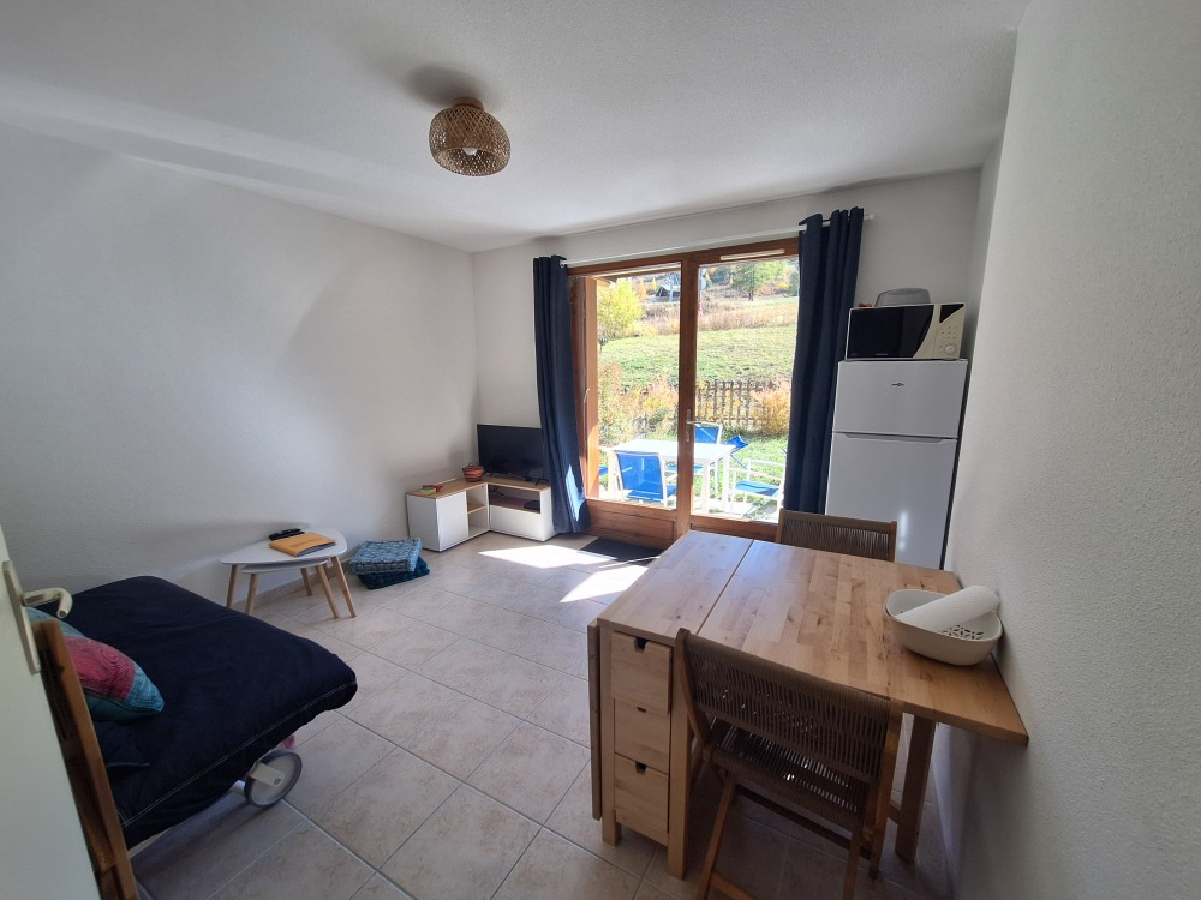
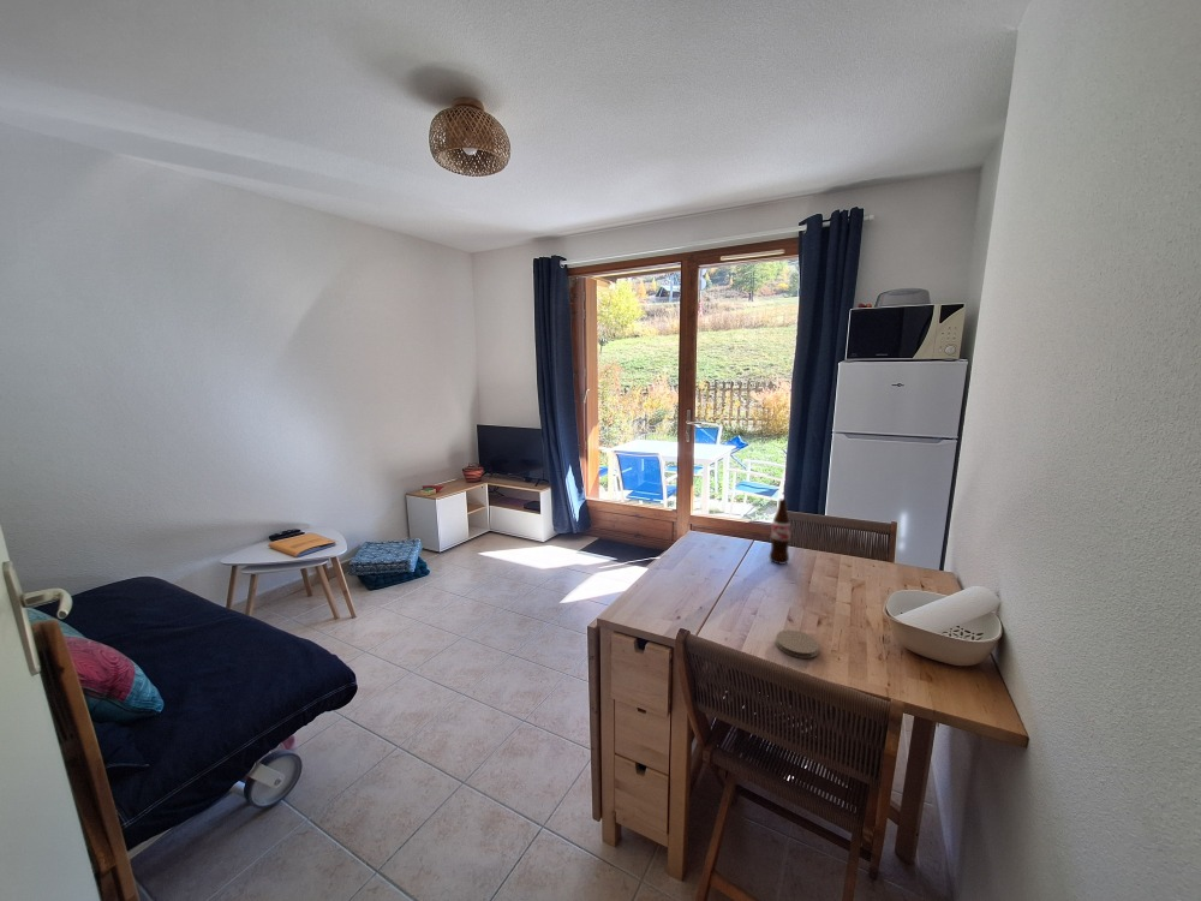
+ coaster [775,628,820,660]
+ bottle [769,499,791,566]
